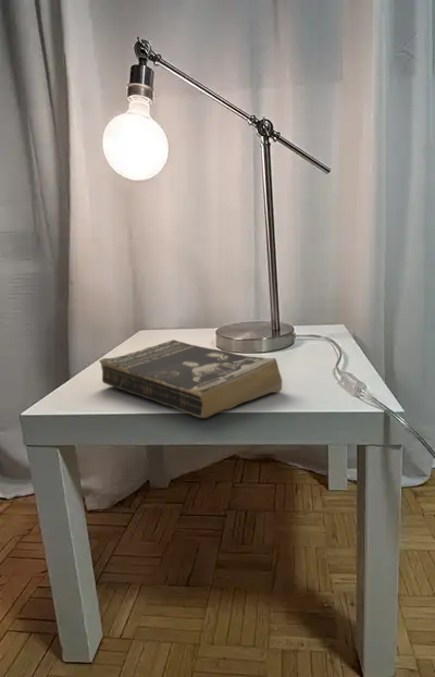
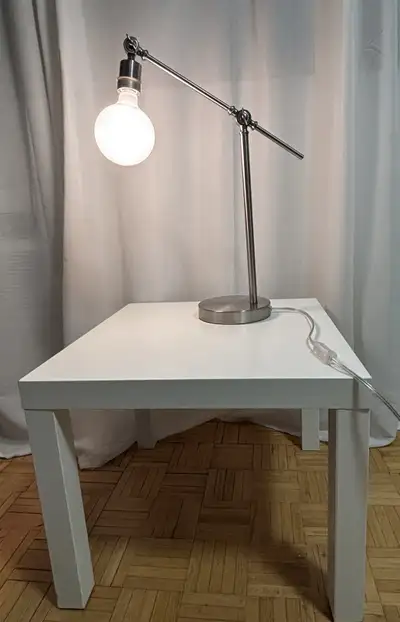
- book [98,338,283,419]
